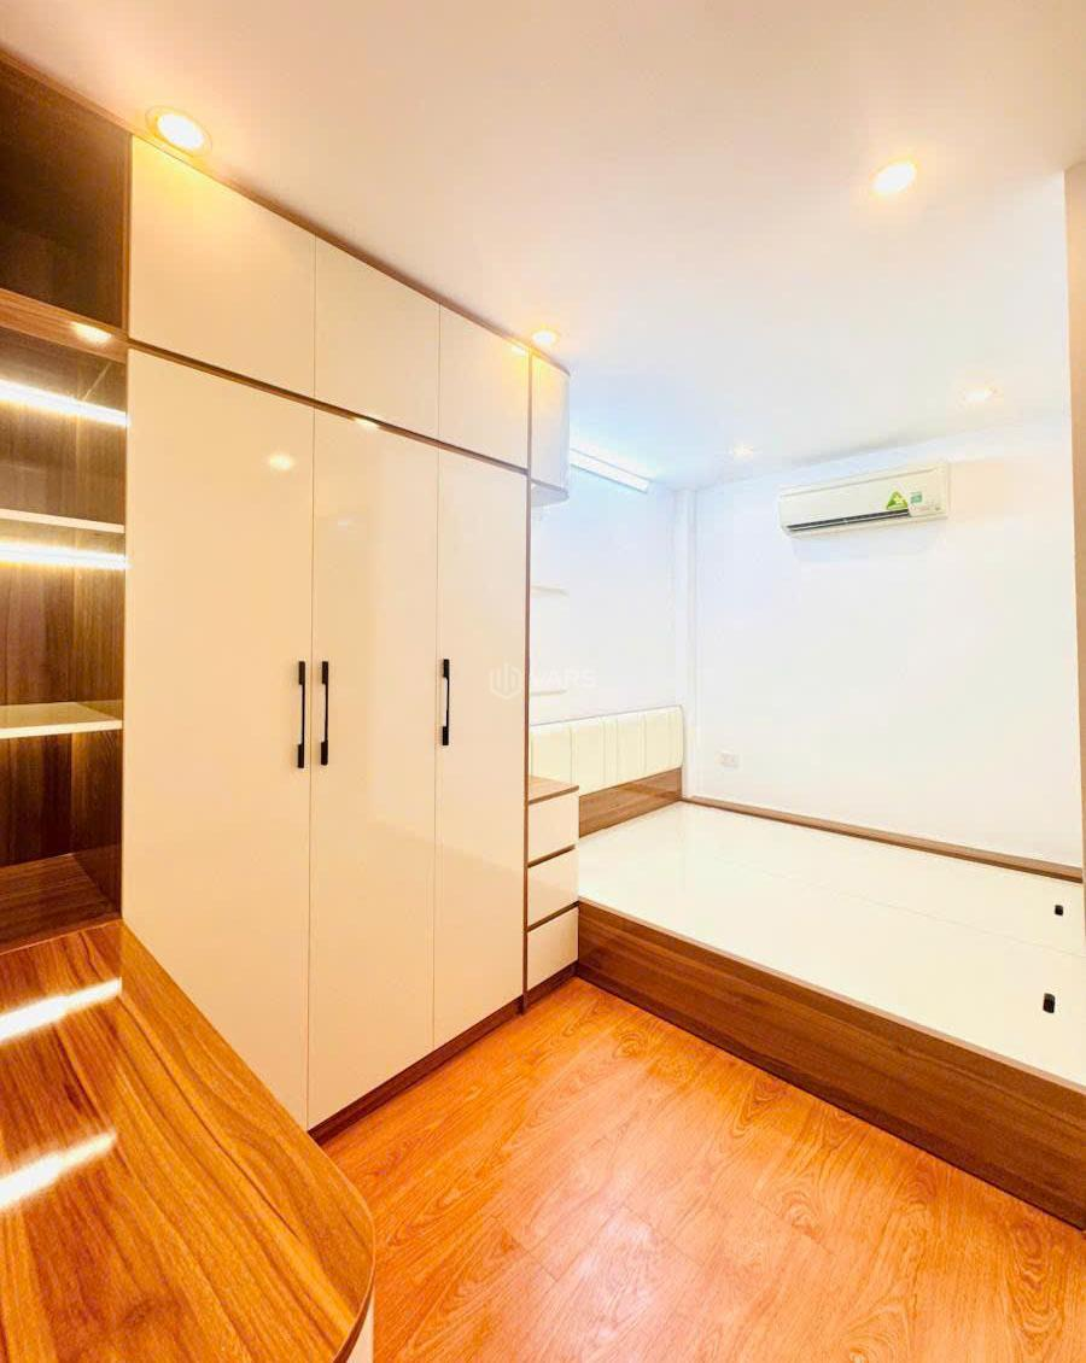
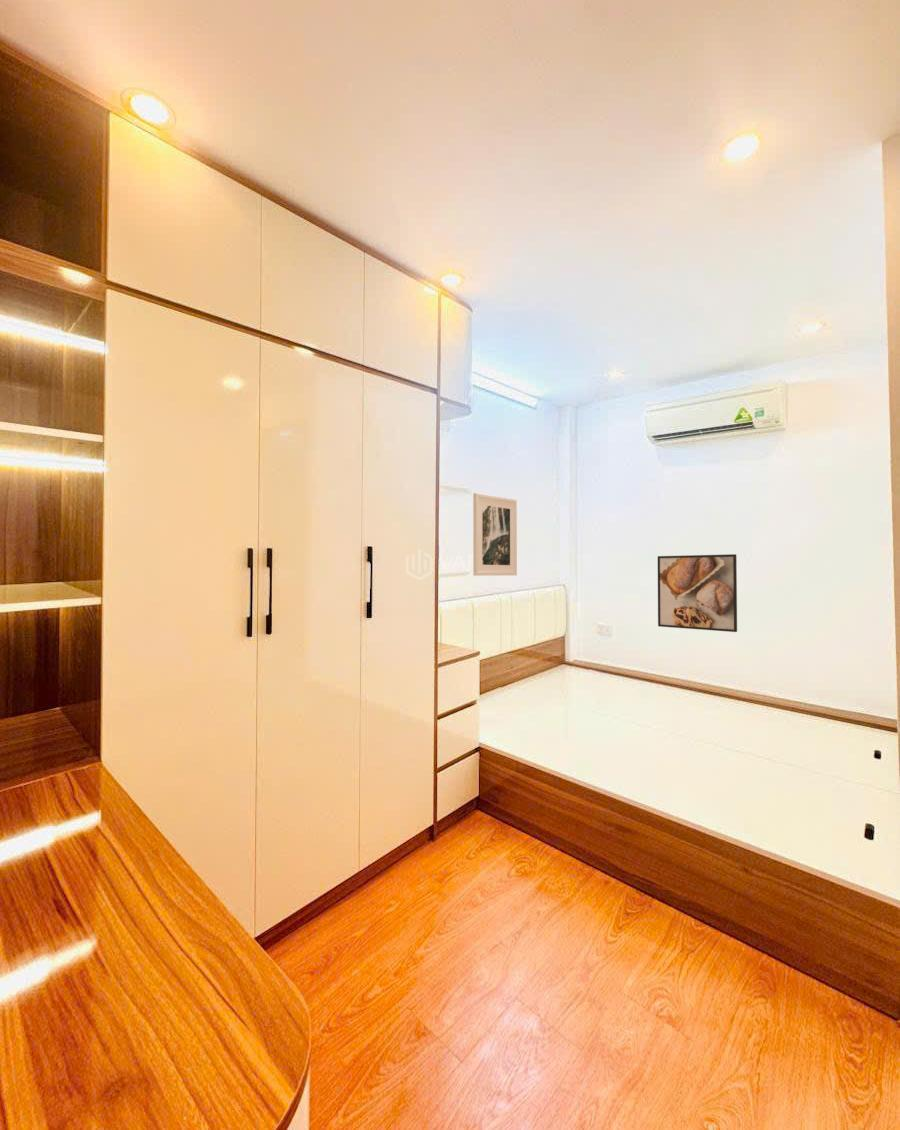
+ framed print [472,492,518,577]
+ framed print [657,553,738,633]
